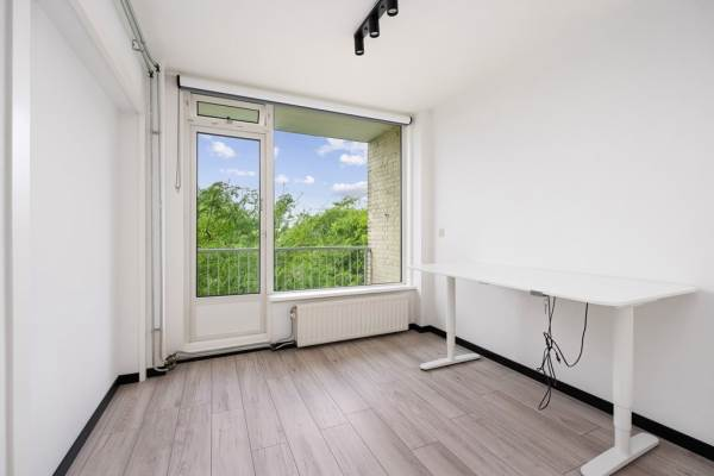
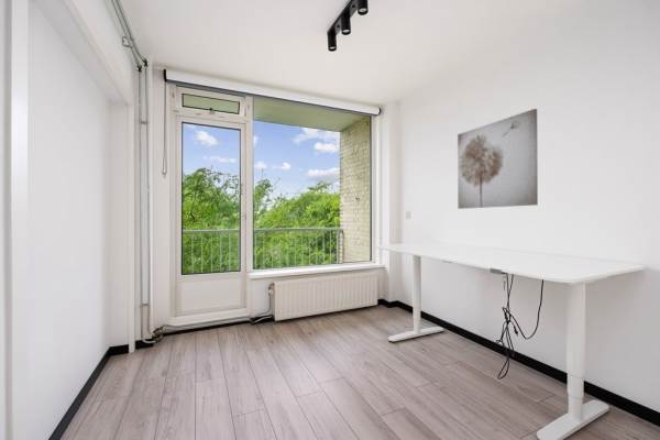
+ wall art [457,108,539,210]
